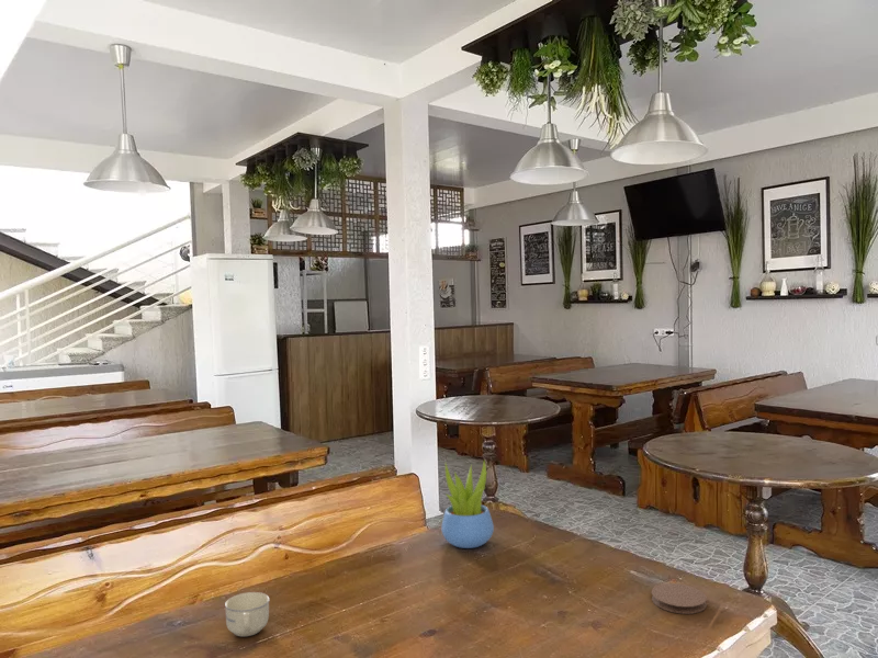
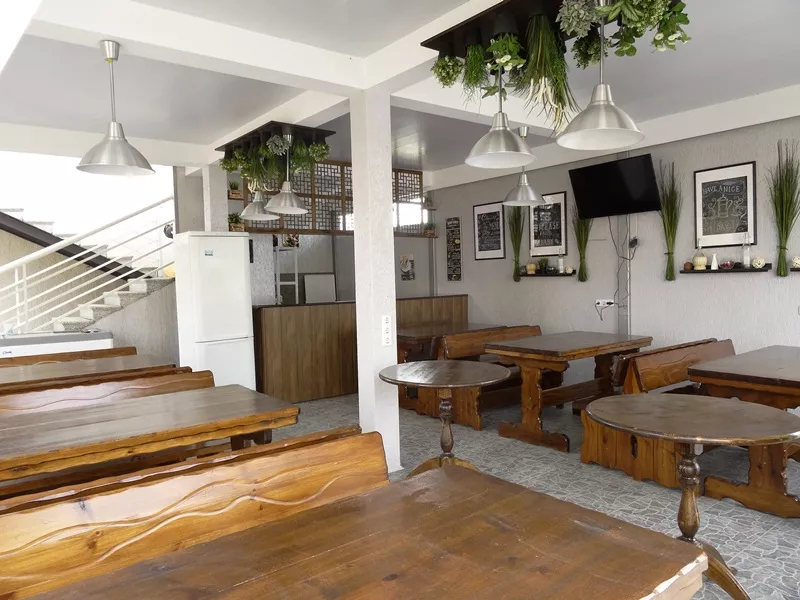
- cup [224,591,270,637]
- coaster [651,582,708,615]
- succulent plant [440,460,495,549]
